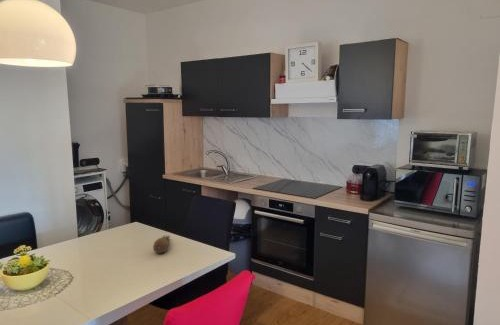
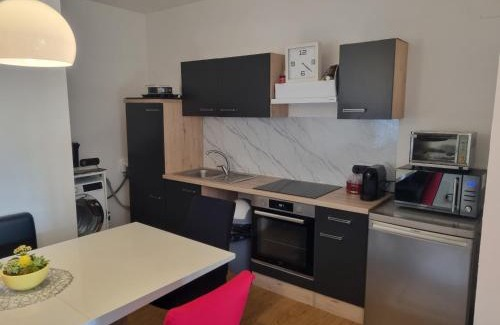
- fruit [152,234,173,255]
